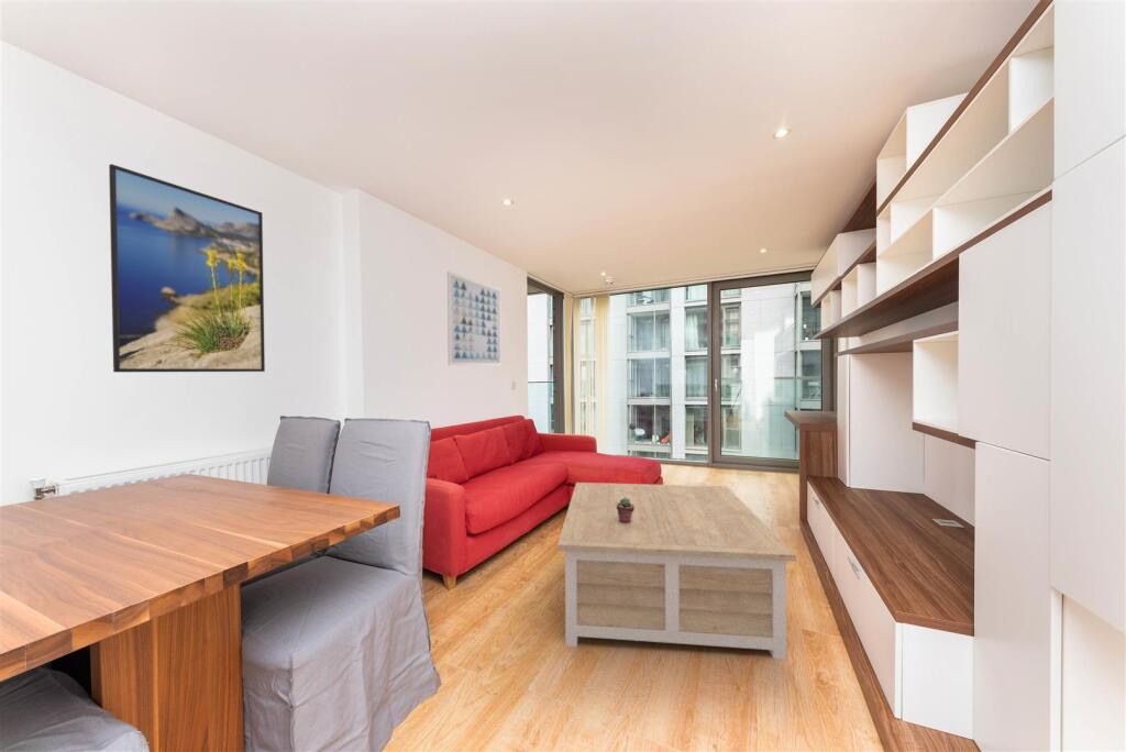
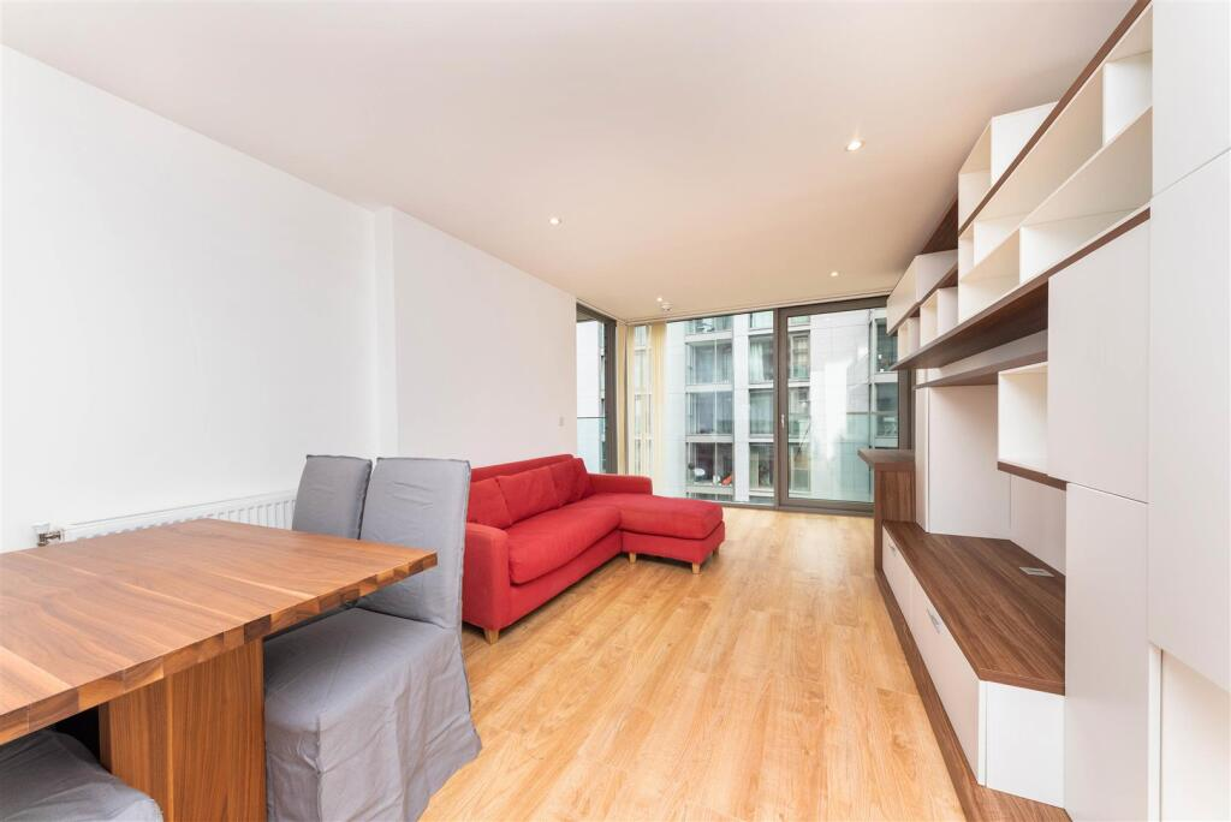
- coffee table [556,482,797,661]
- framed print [108,163,266,373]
- potted succulent [617,498,634,523]
- wall art [446,270,503,367]
